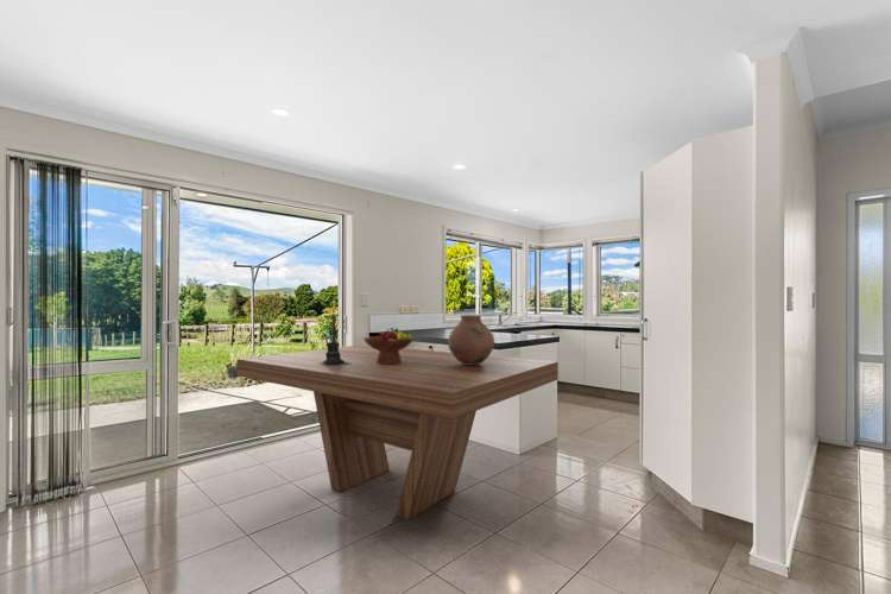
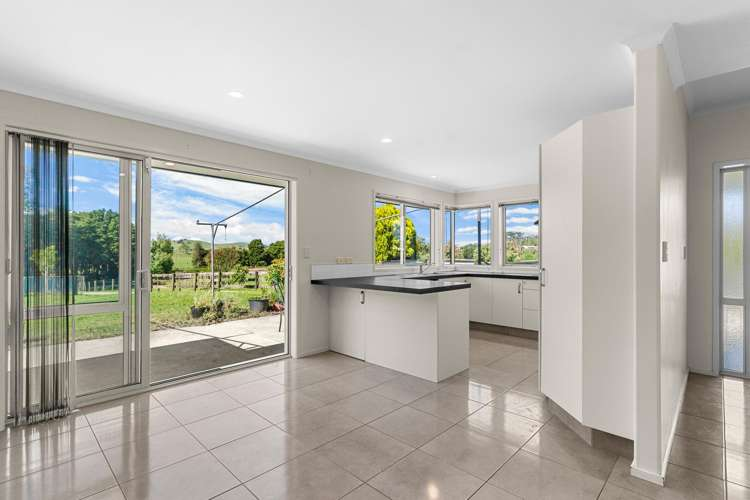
- fruit bowl [362,327,416,364]
- vase [447,314,495,365]
- candle holder [317,307,352,367]
- dining table [235,343,560,520]
